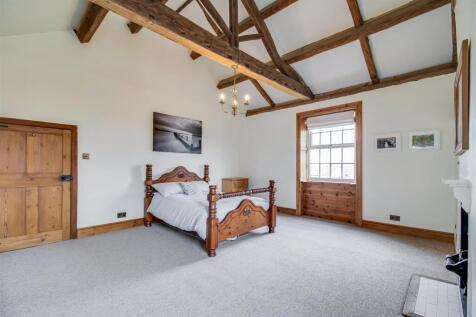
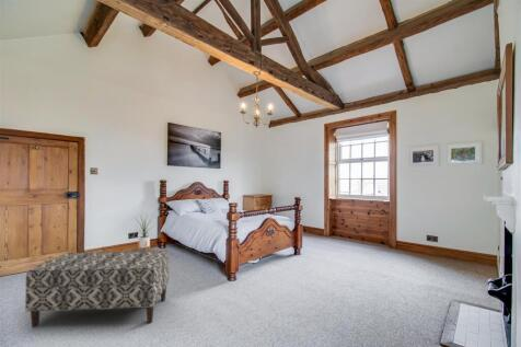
+ bench [24,250,171,328]
+ house plant [132,213,154,252]
